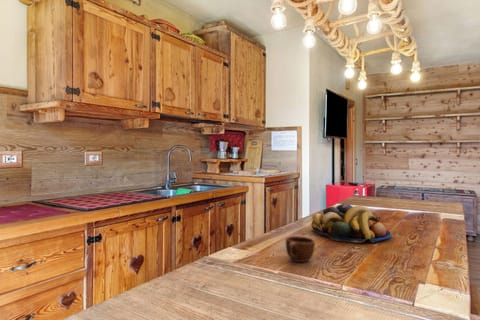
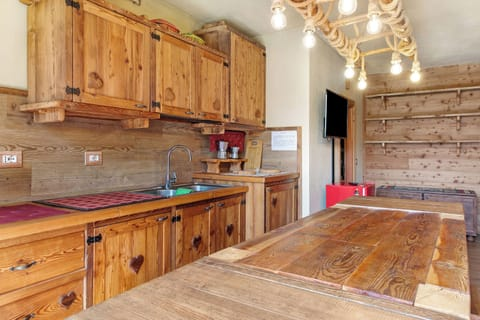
- mug [285,235,316,263]
- fruit bowl [310,203,393,244]
